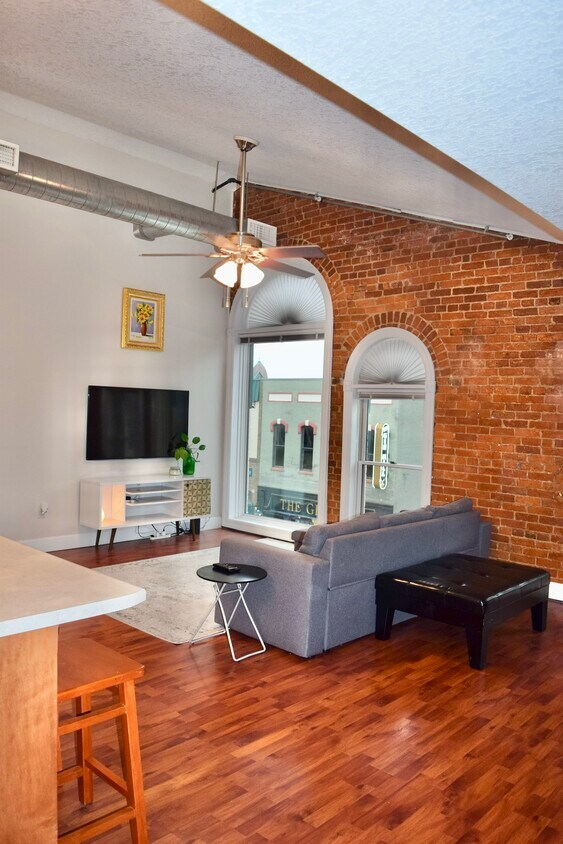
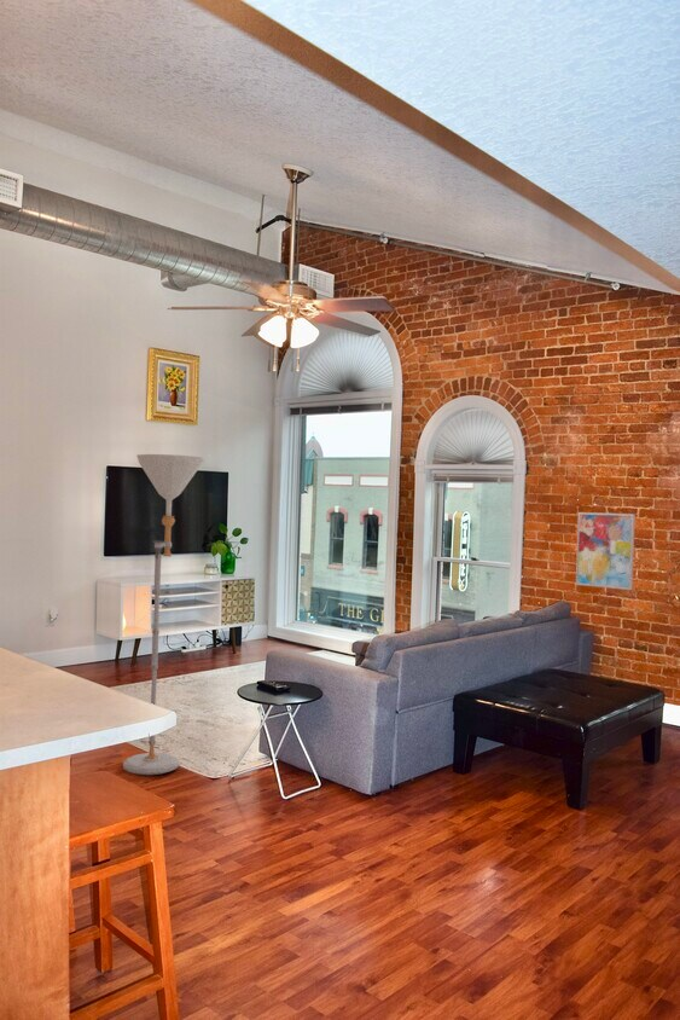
+ floor lamp [122,453,205,776]
+ wall art [575,511,637,591]
